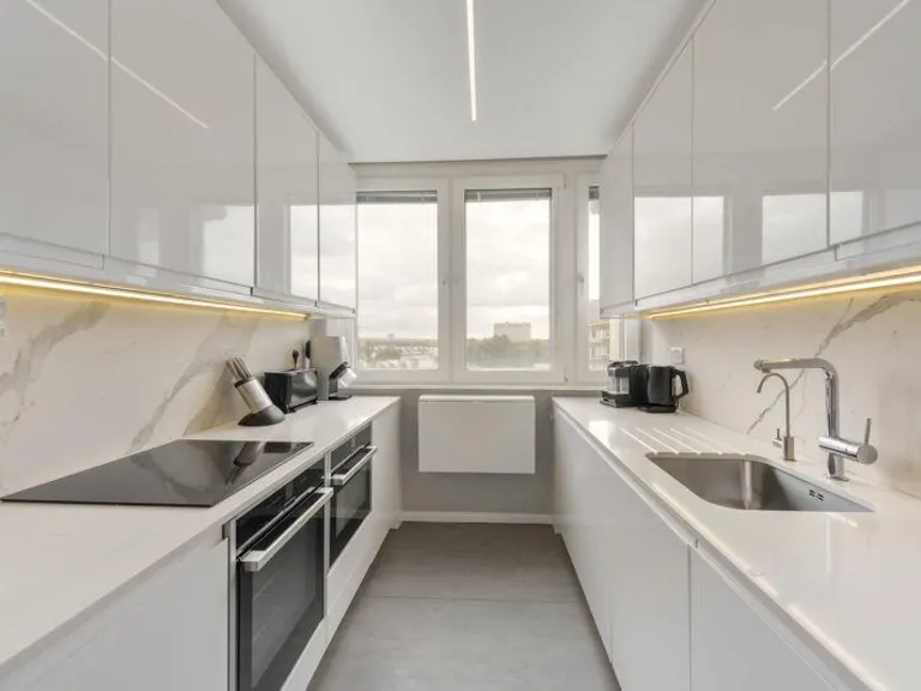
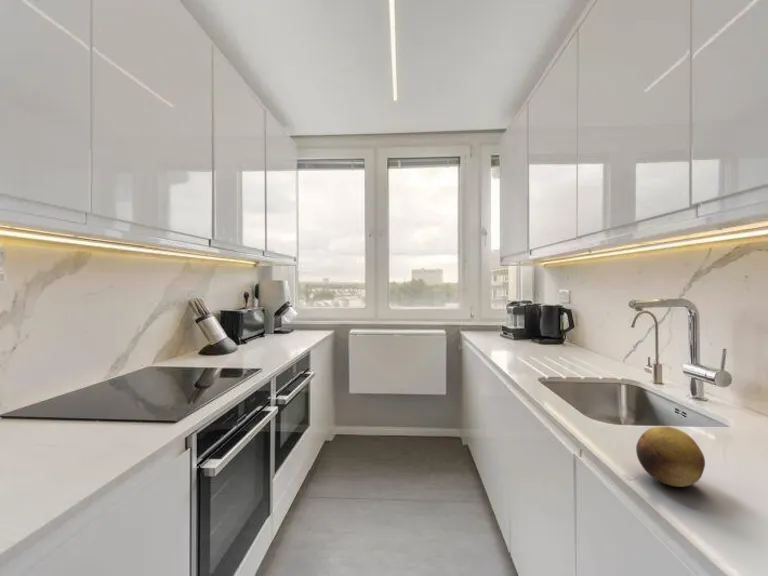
+ fruit [635,425,706,488]
